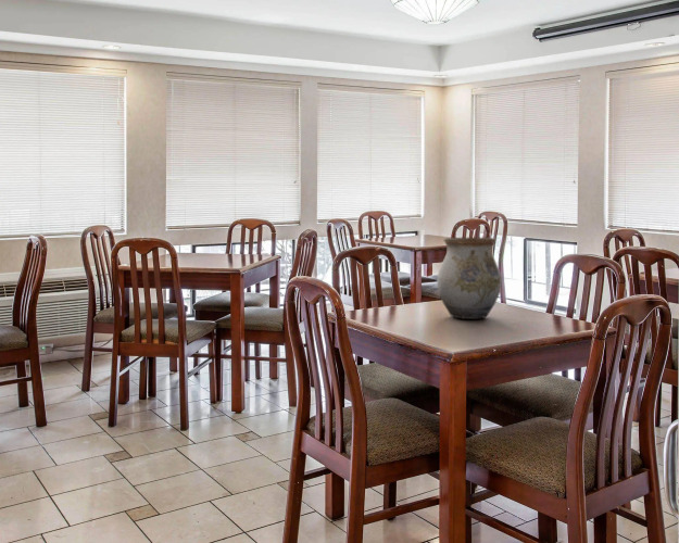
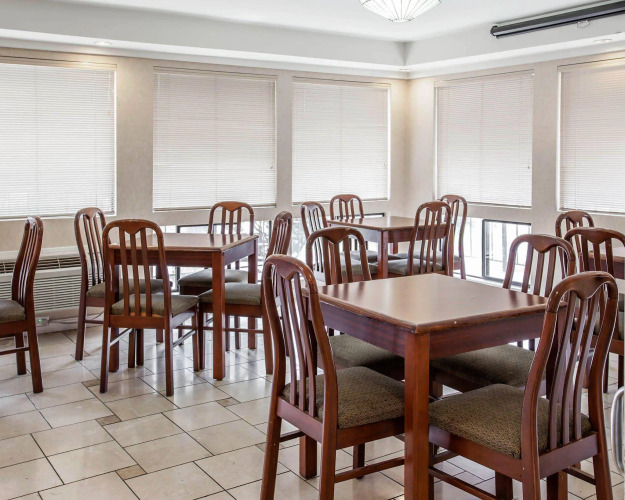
- vase [436,237,503,320]
